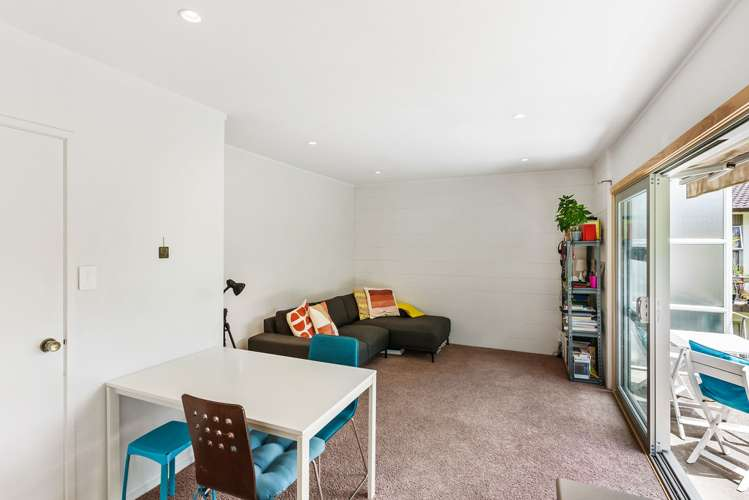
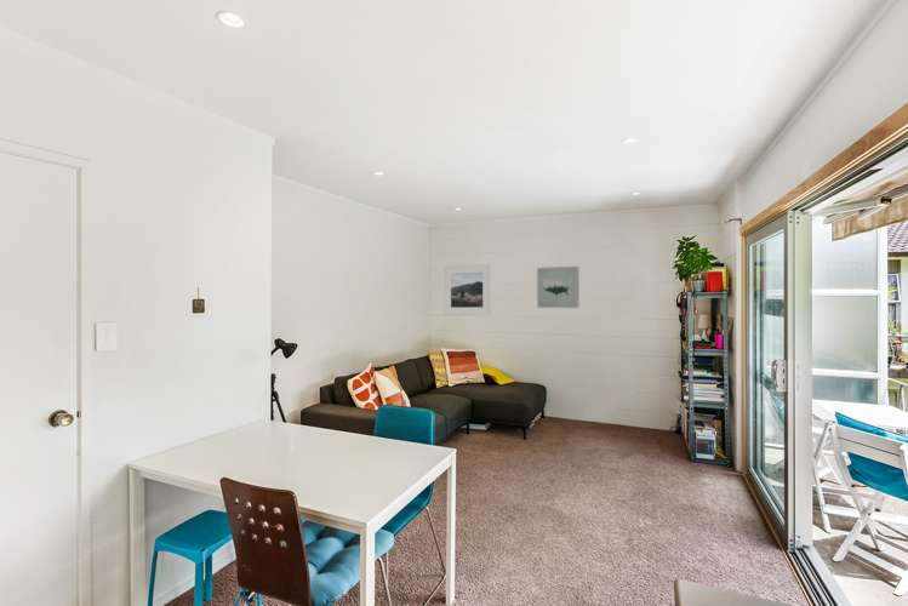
+ wall art [536,265,581,309]
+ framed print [444,263,491,316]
